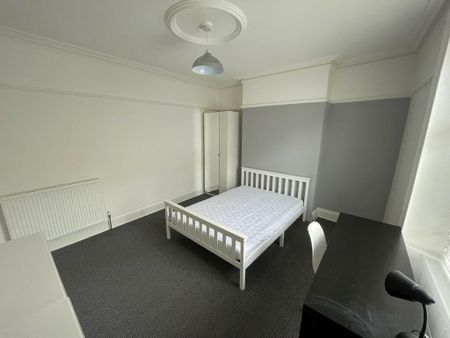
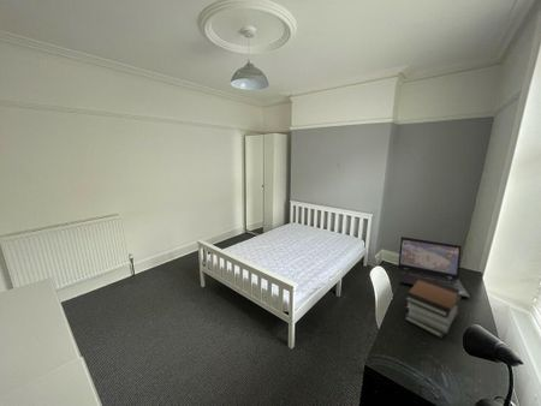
+ book stack [404,277,463,339]
+ laptop [397,235,471,299]
